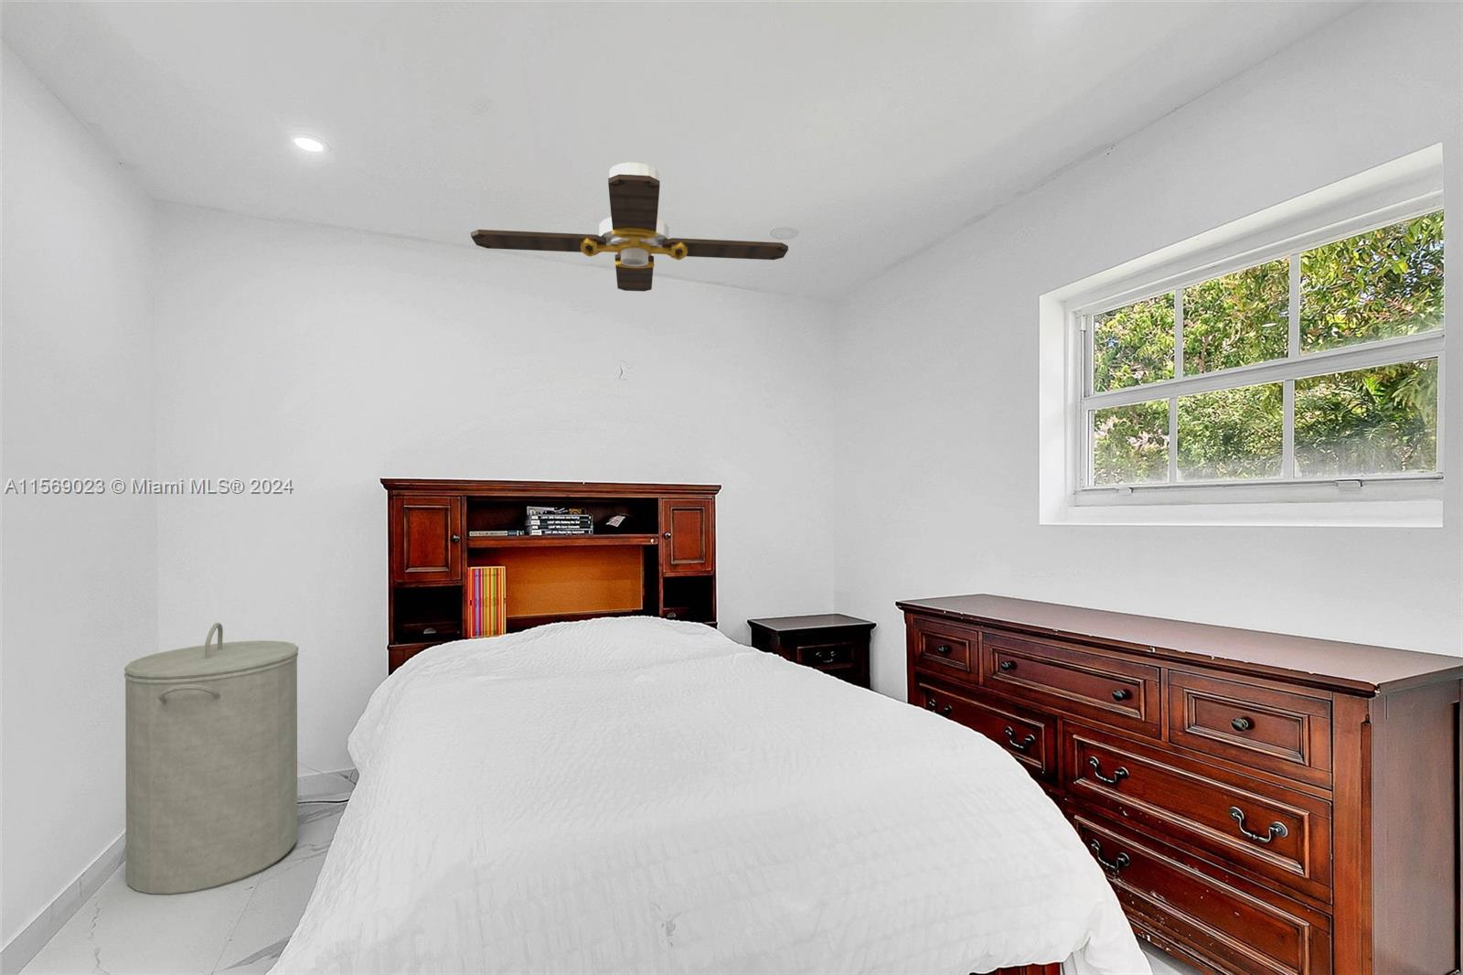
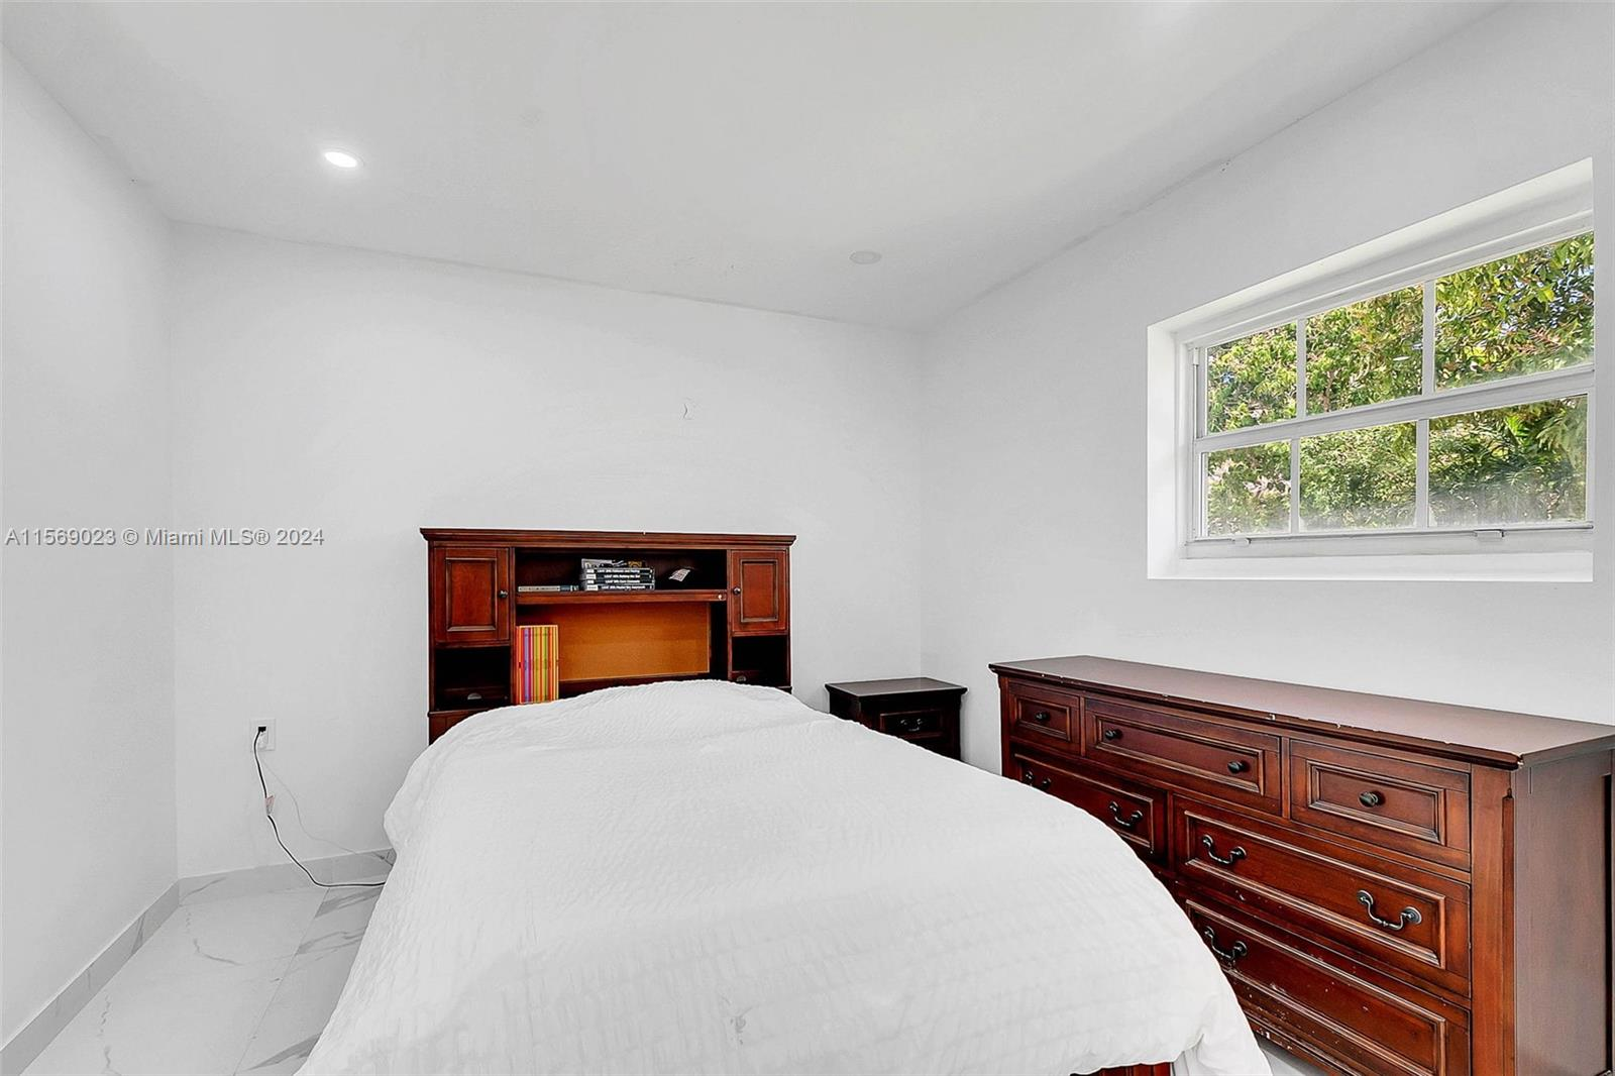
- laundry hamper [123,622,299,896]
- ceiling fan [470,162,789,293]
